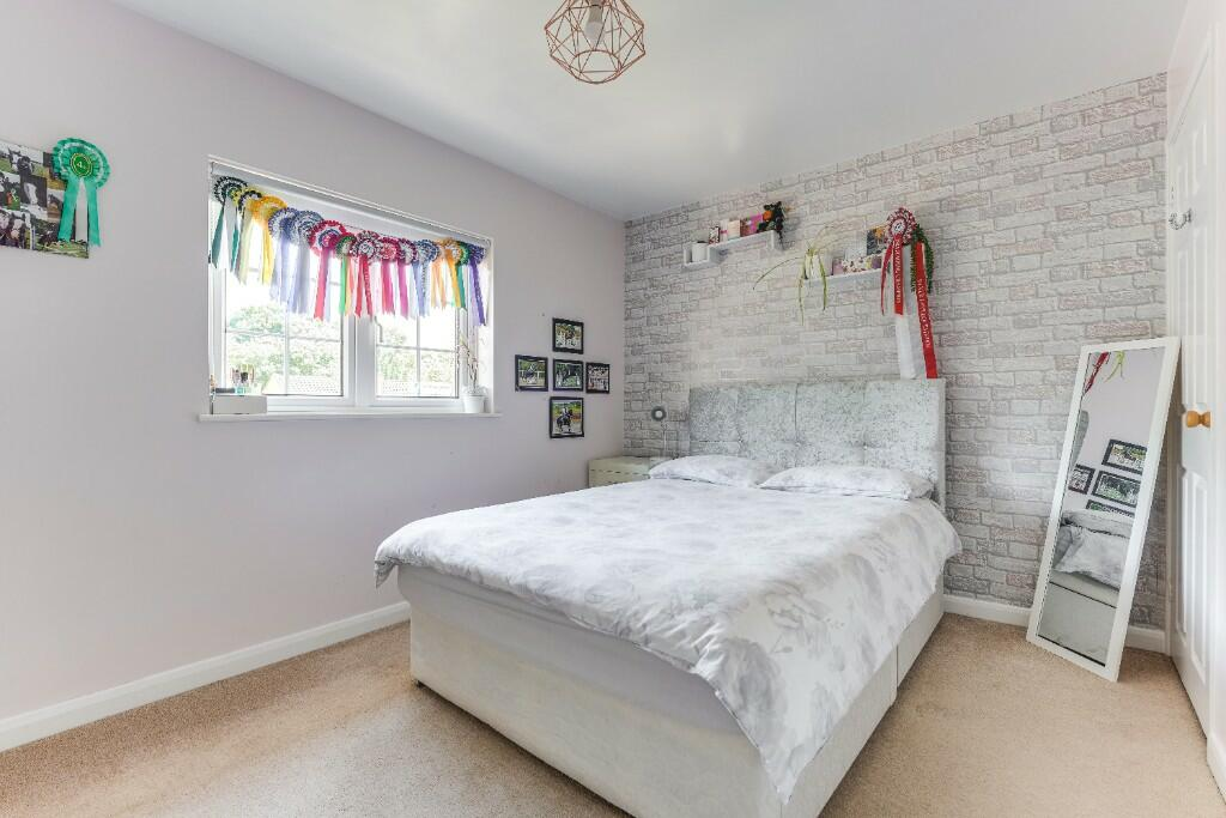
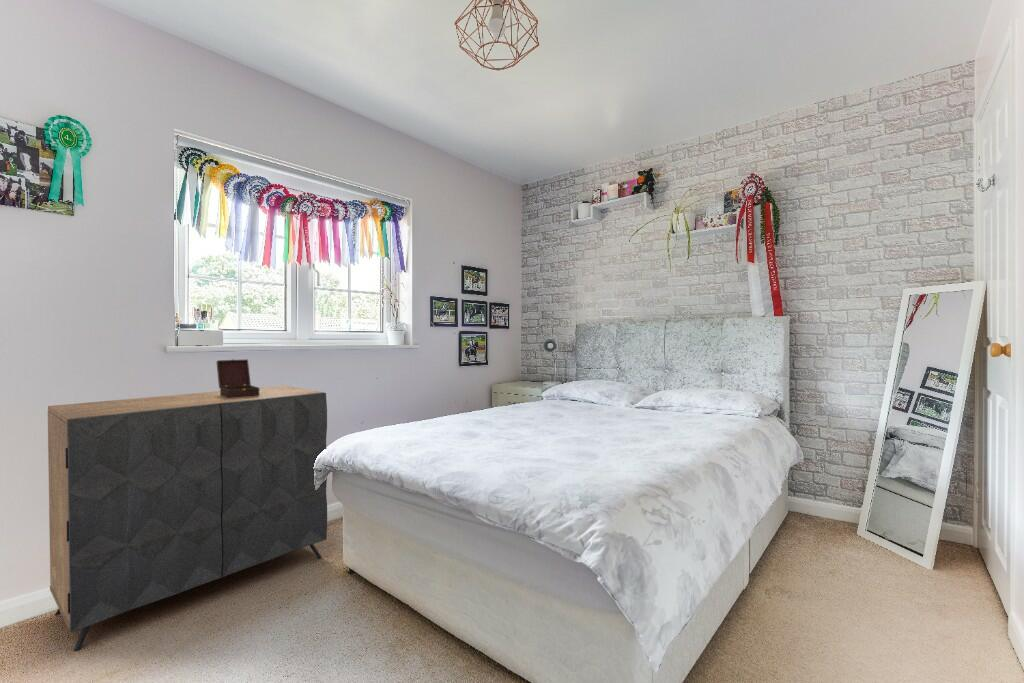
+ dresser [47,385,328,653]
+ jewelry box [216,358,260,399]
